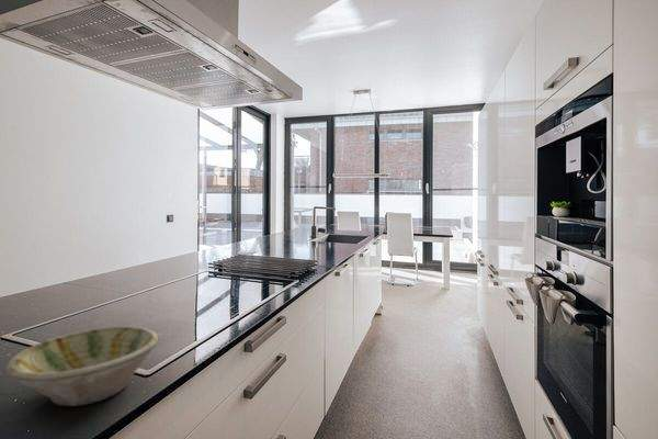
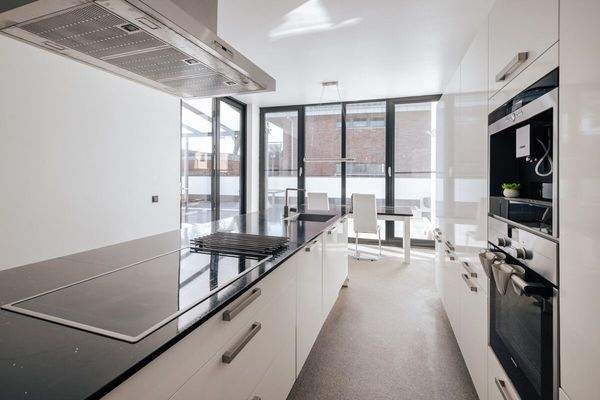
- bowl [5,326,159,407]
